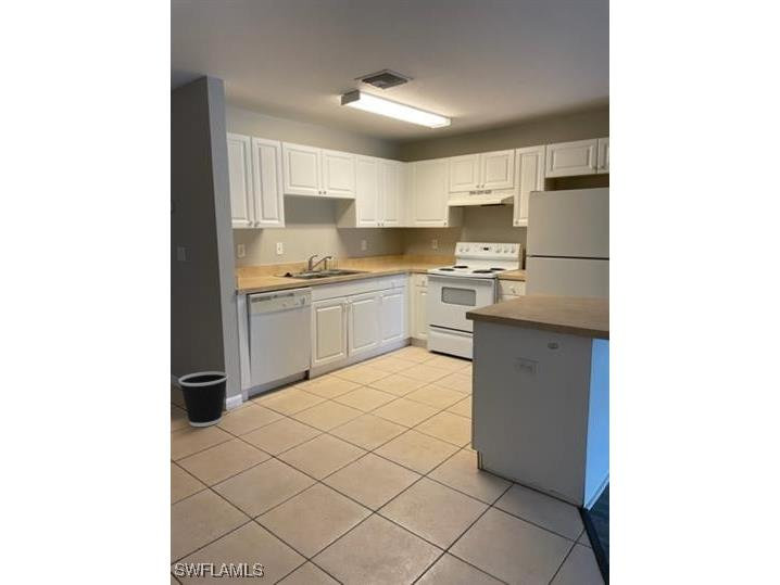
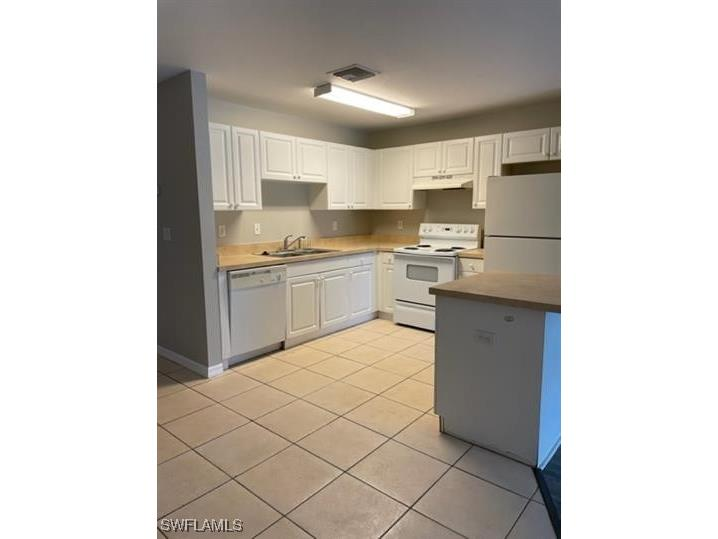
- wastebasket [178,370,229,428]
